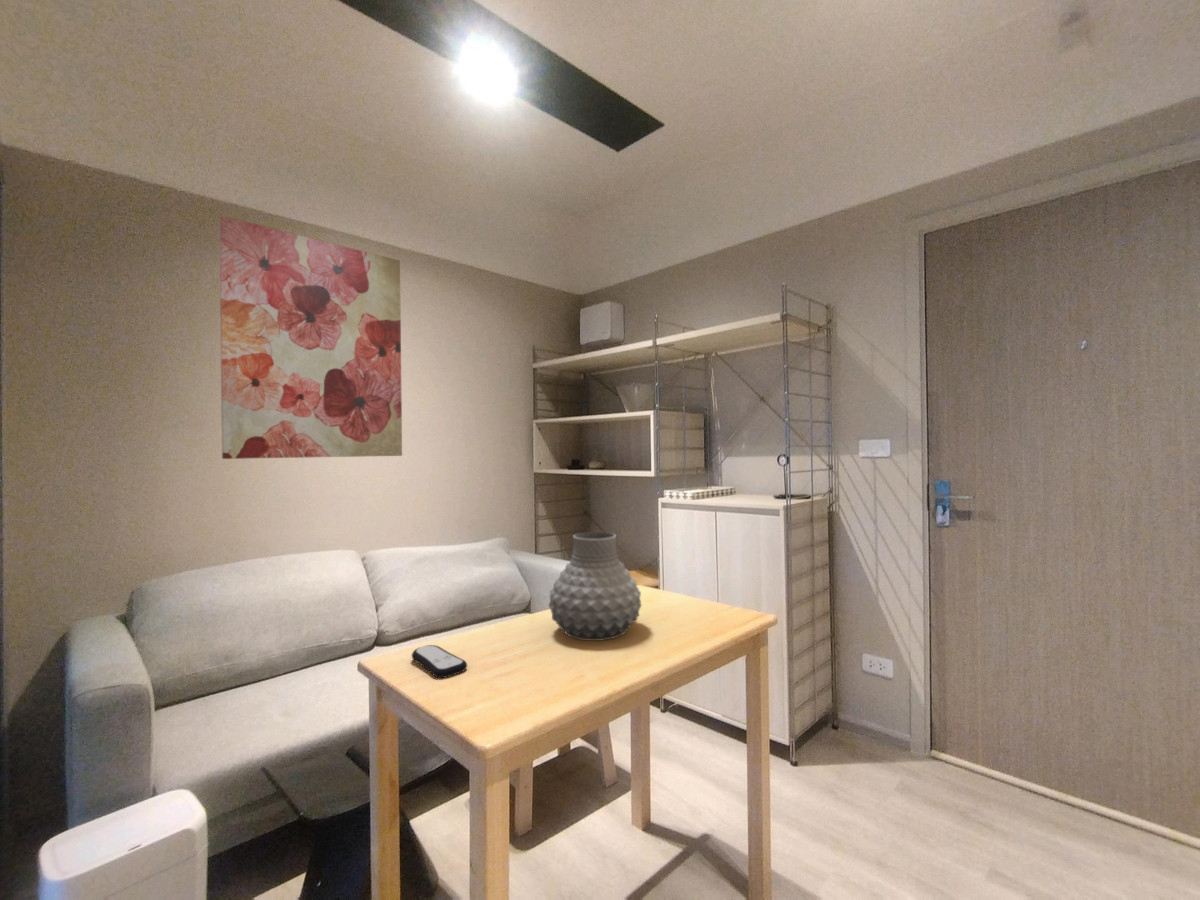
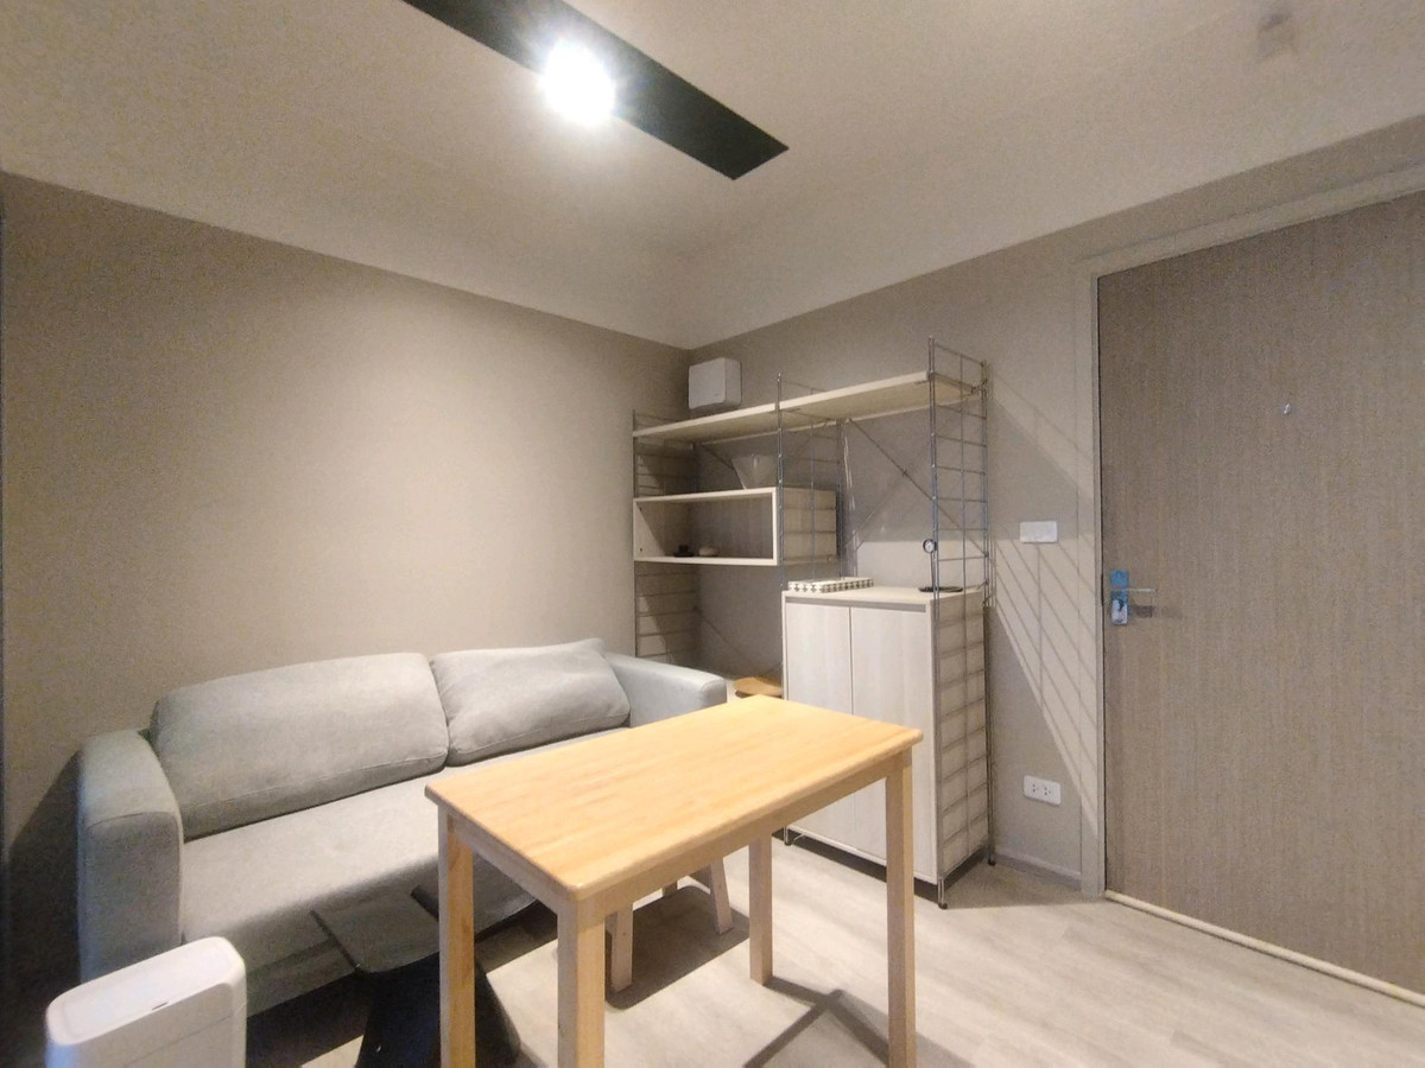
- wall art [218,214,403,460]
- remote control [411,644,468,679]
- vase [548,531,642,642]
